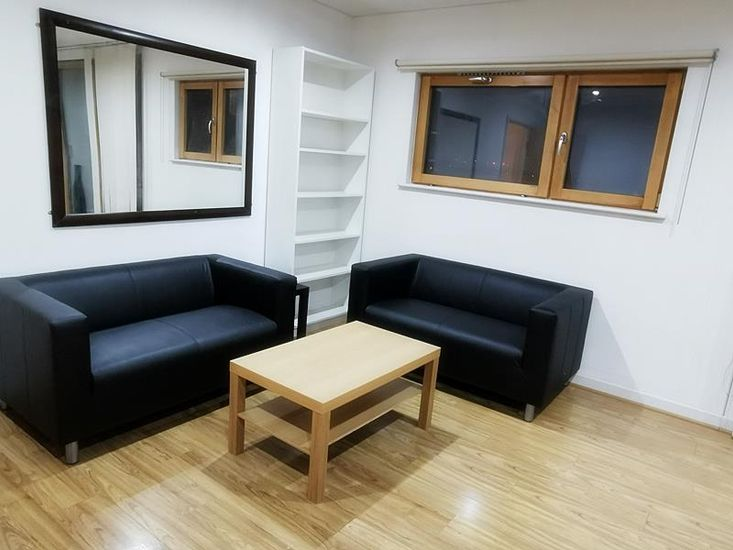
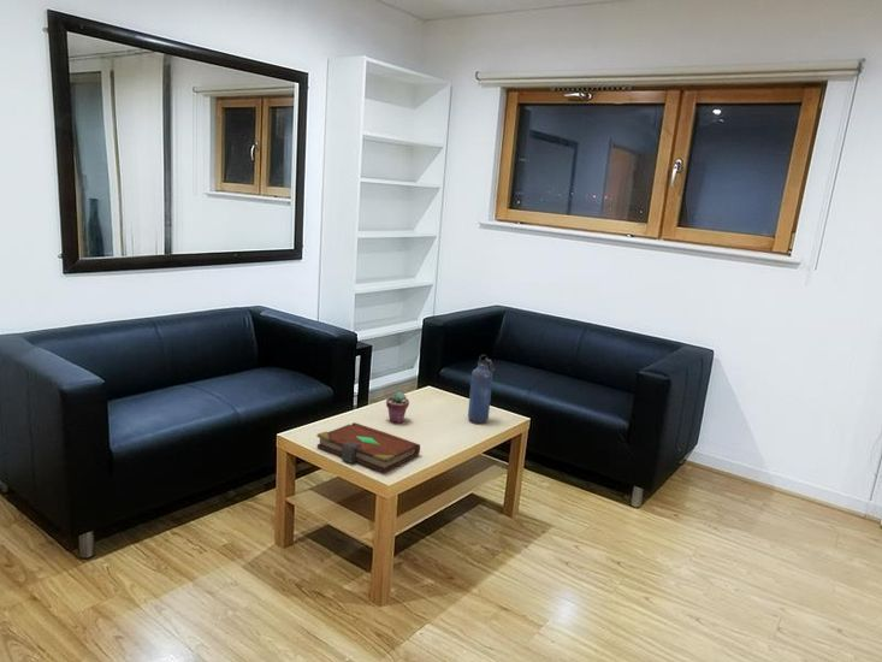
+ potted succulent [385,391,410,424]
+ book [315,421,421,474]
+ water bottle [467,354,496,425]
